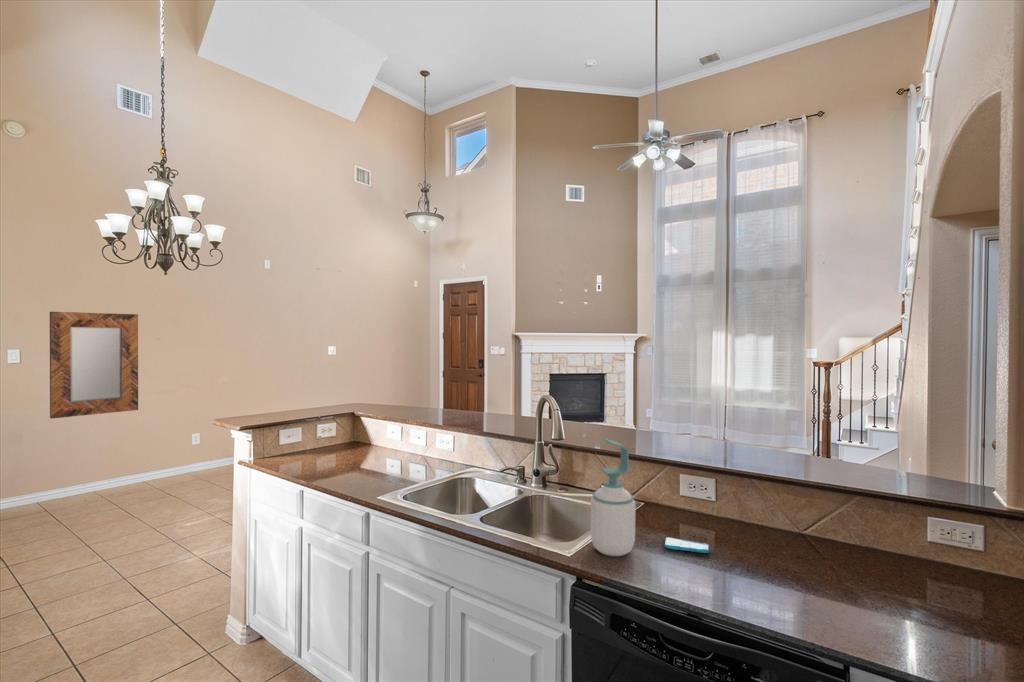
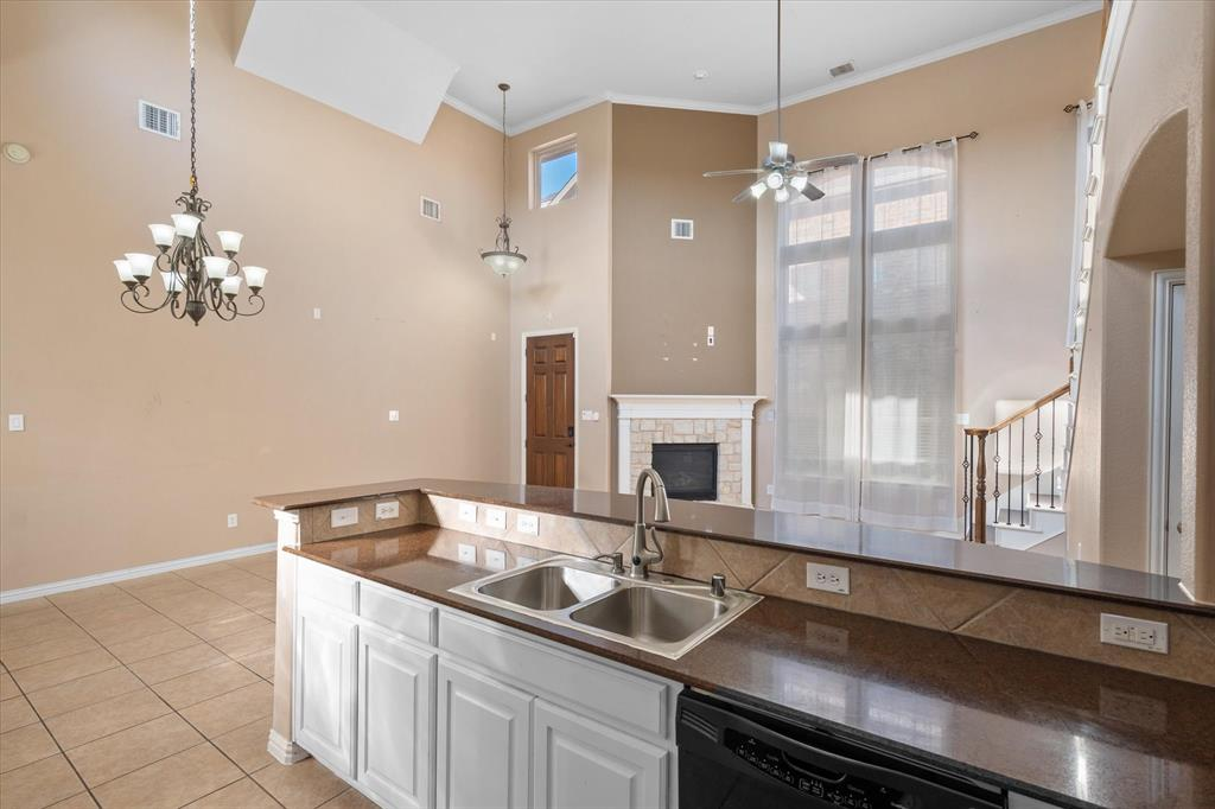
- home mirror [49,311,139,420]
- soap bottle [590,438,636,557]
- sponge [664,536,710,554]
